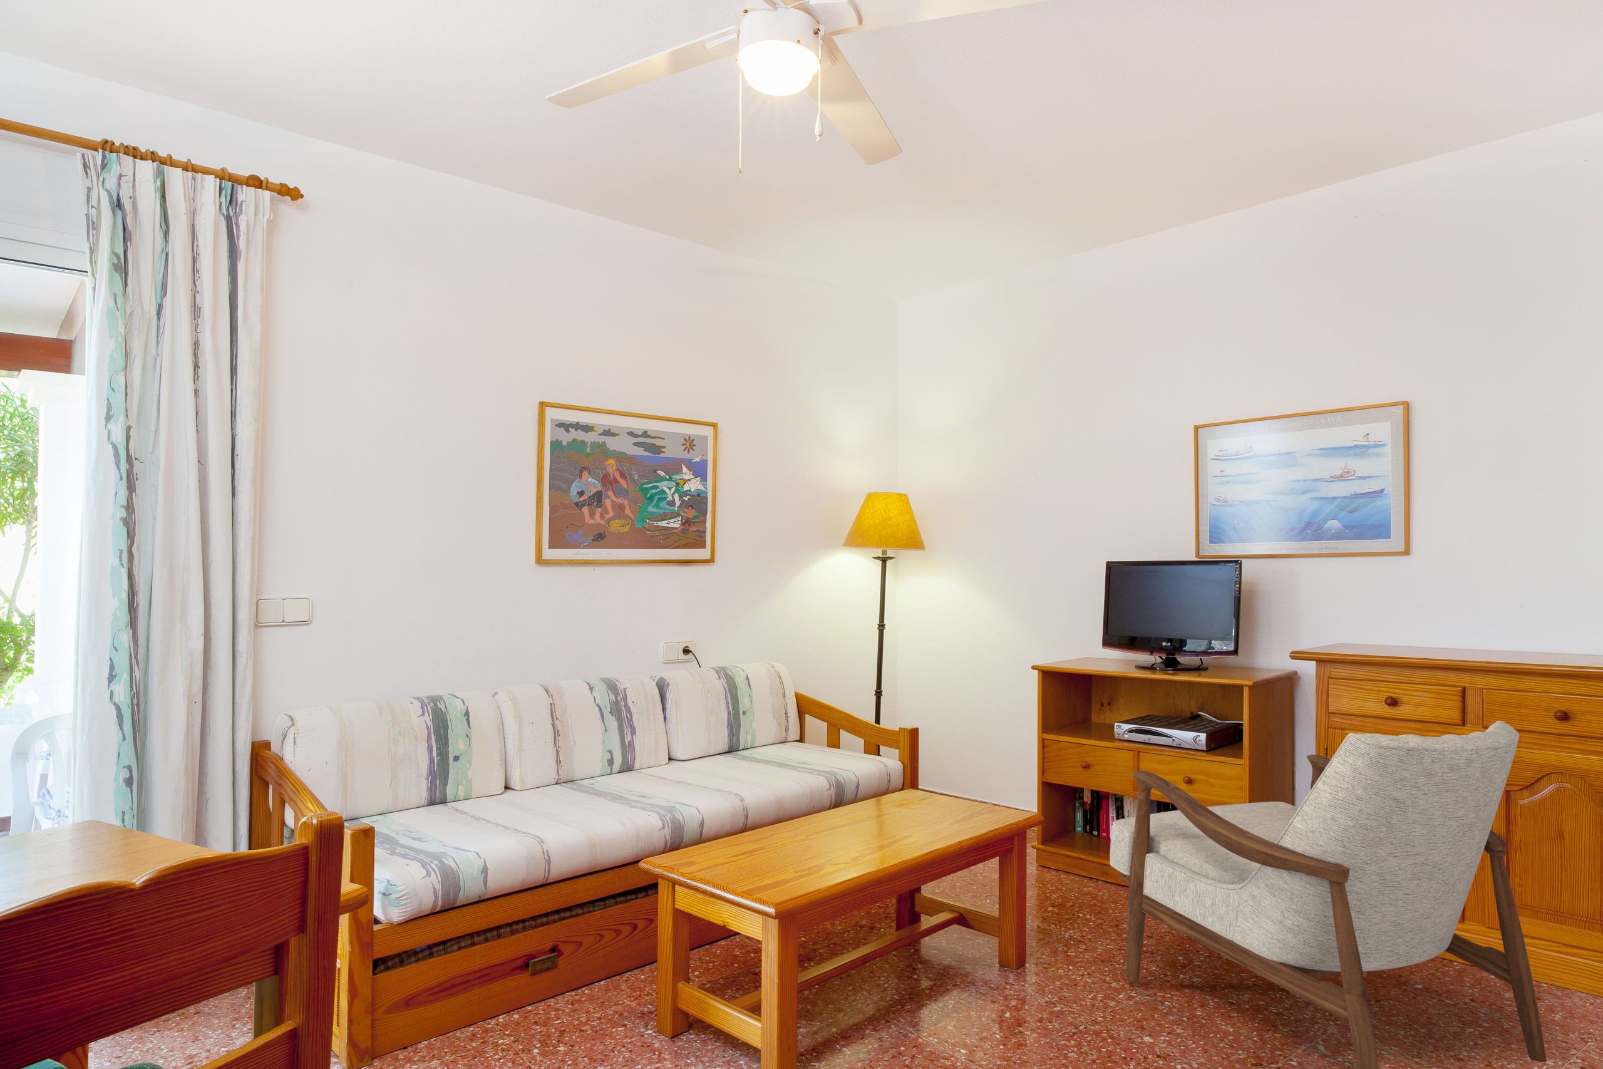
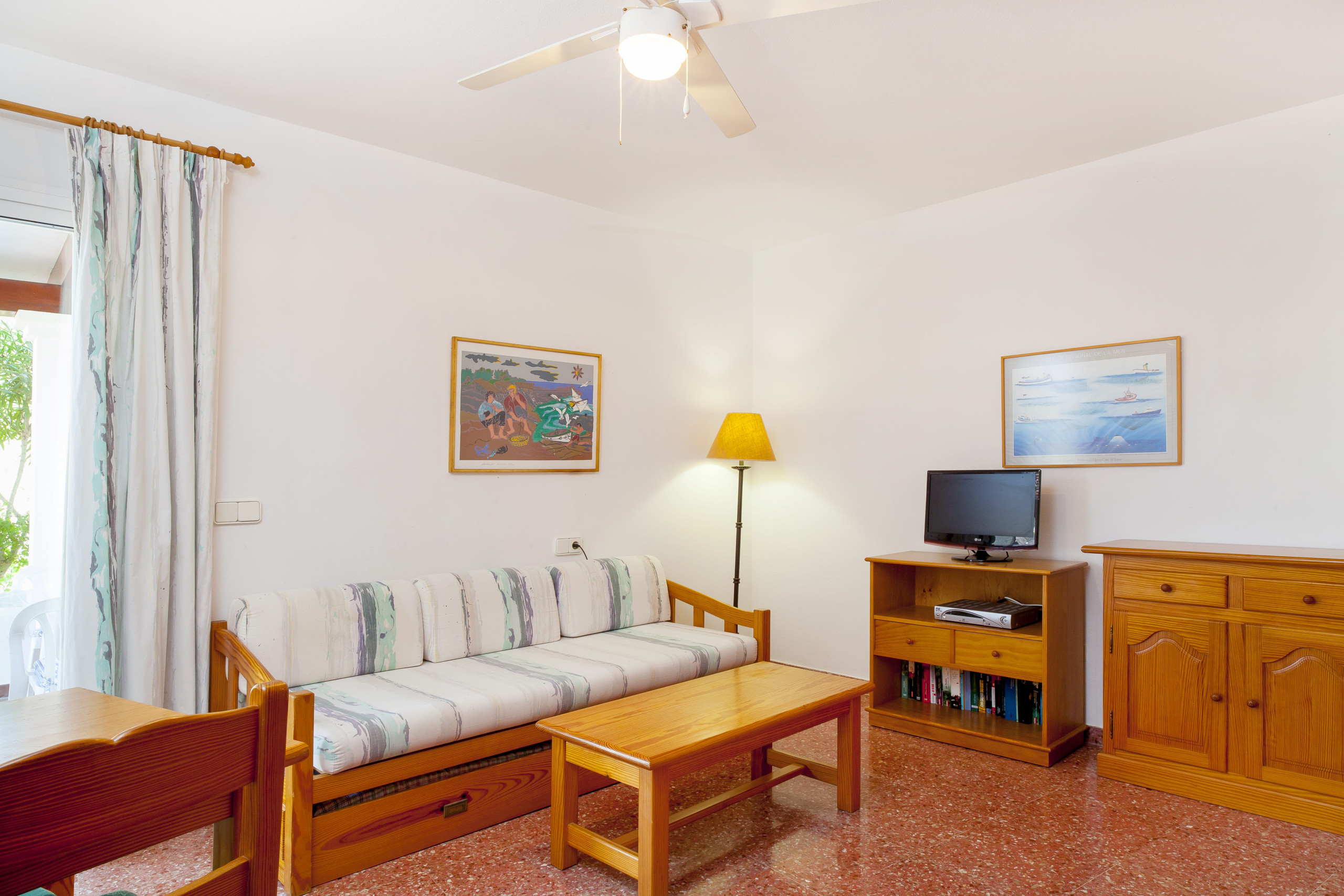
- armchair [1109,721,1547,1069]
